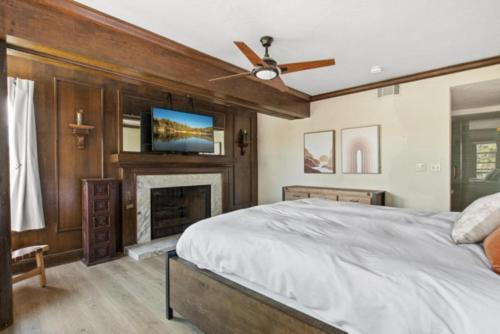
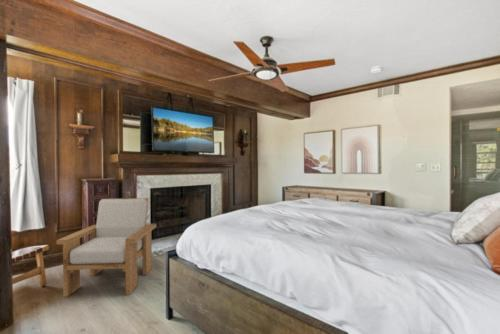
+ armchair [55,197,157,298]
